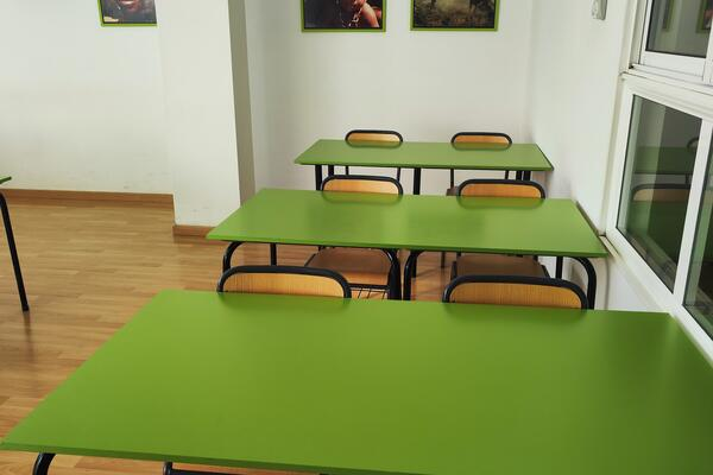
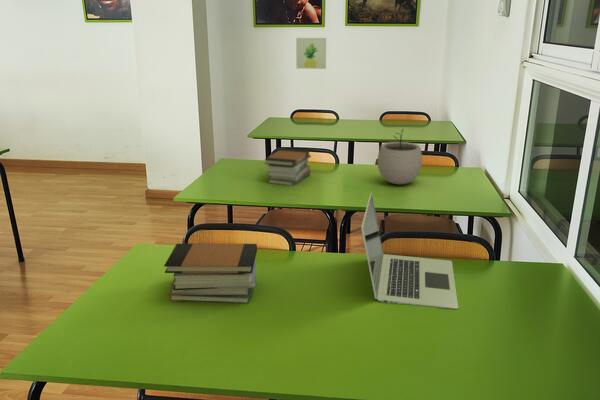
+ book stack [263,147,312,187]
+ laptop [360,192,459,310]
+ wall art [295,37,327,70]
+ plant pot [376,129,423,185]
+ book stack [163,243,258,305]
